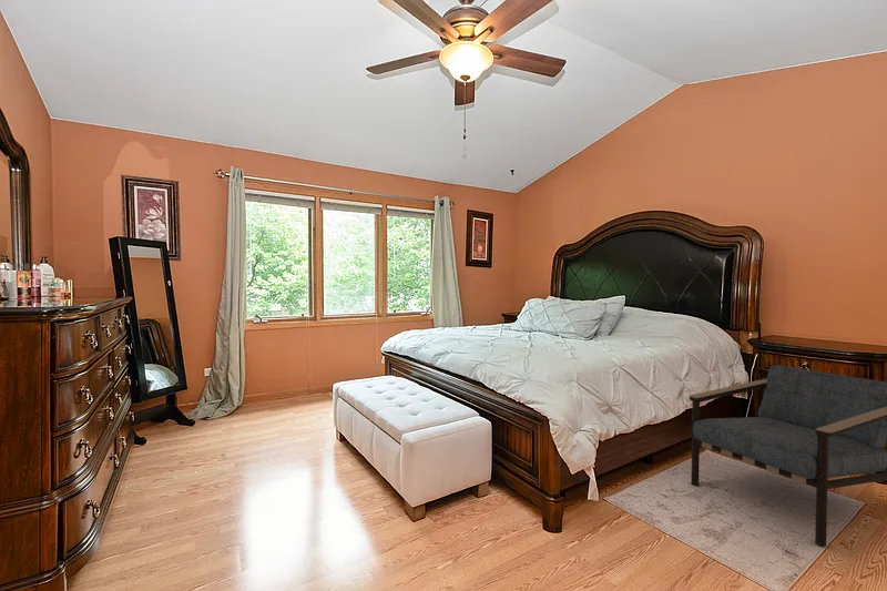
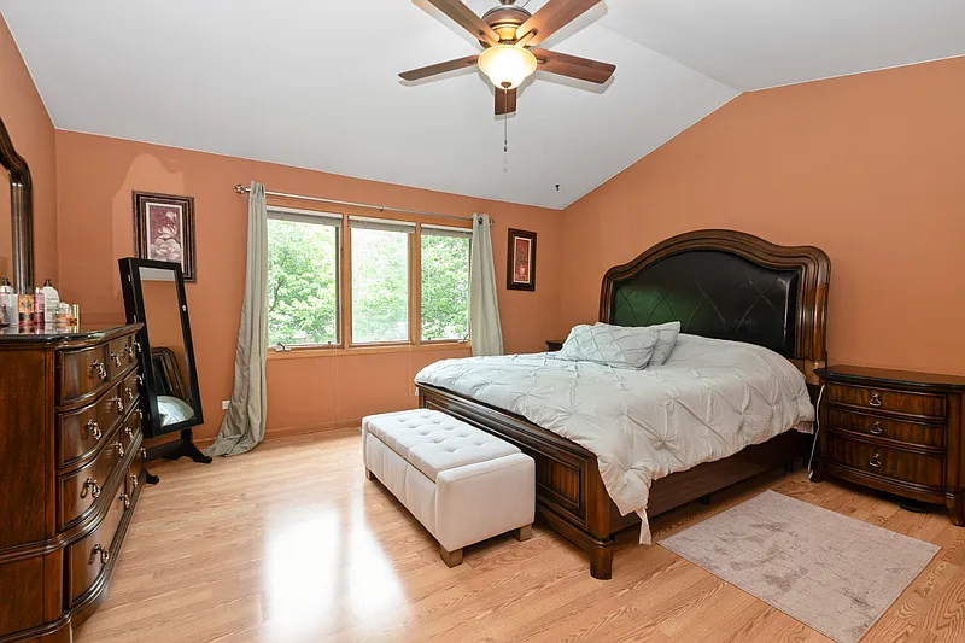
- armchair [689,364,887,548]
